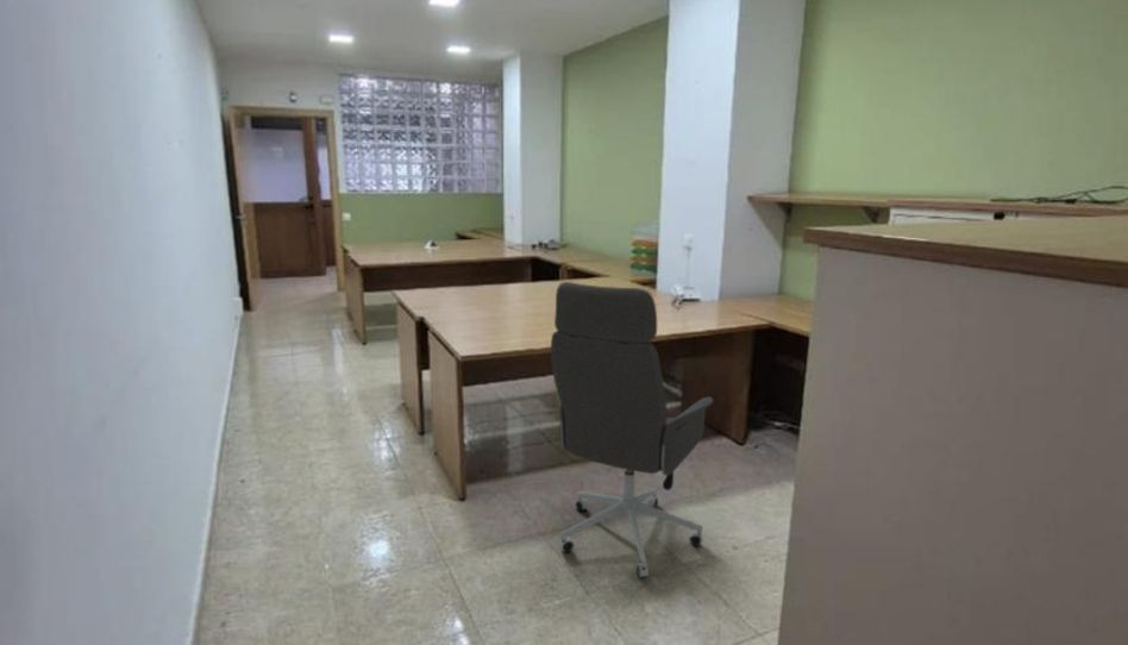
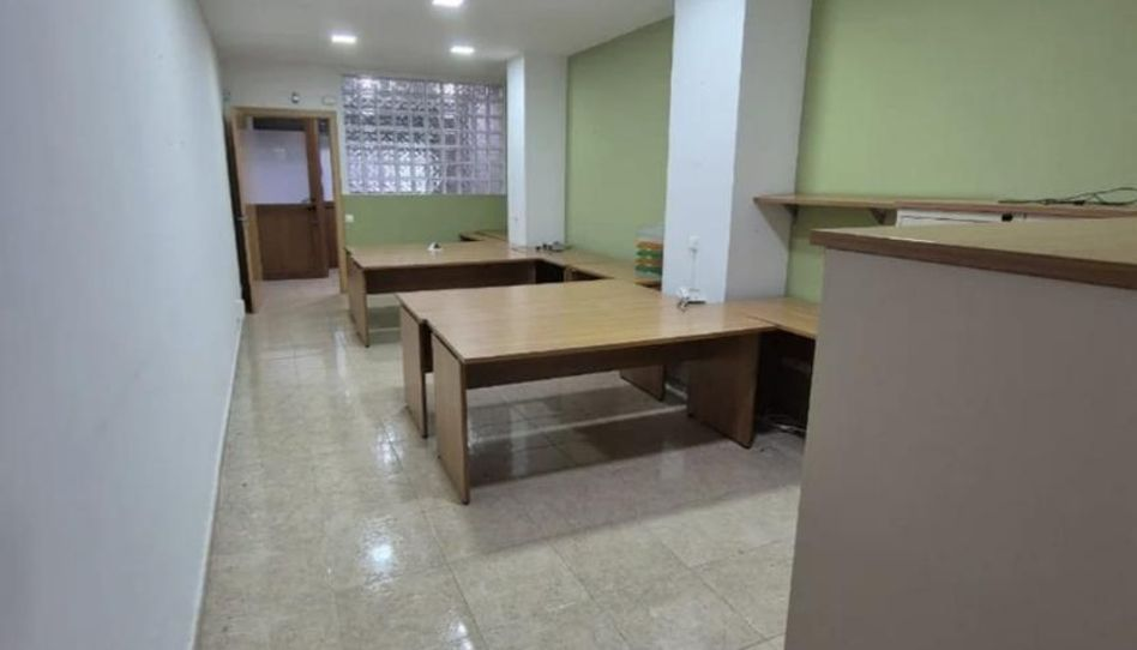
- office chair [550,281,714,580]
